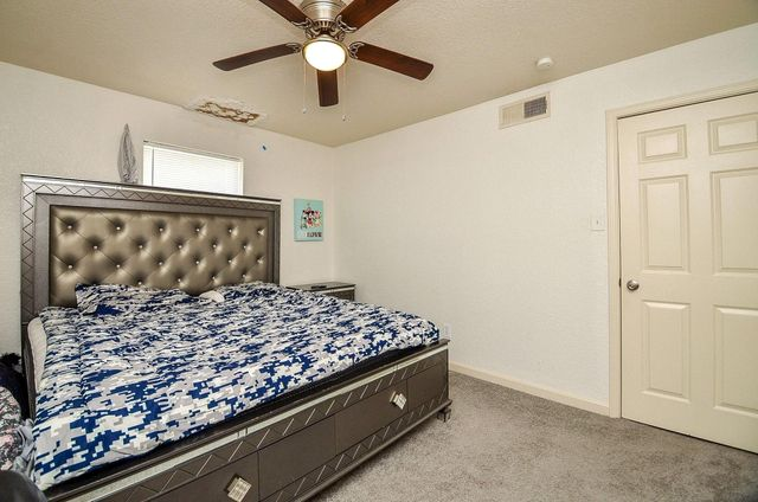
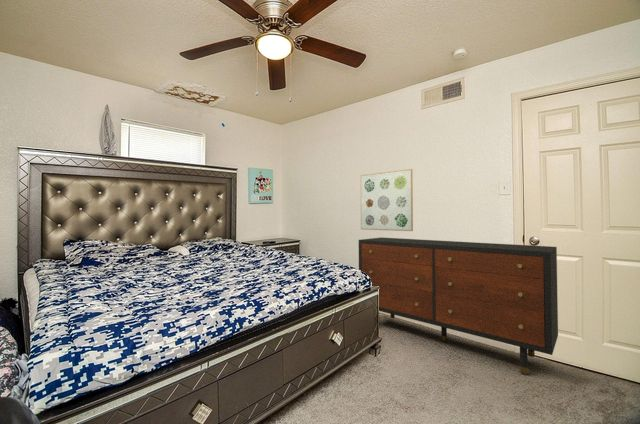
+ dresser [358,236,559,375]
+ wall art [359,168,414,232]
